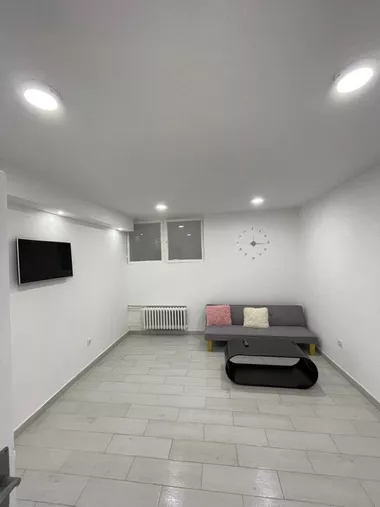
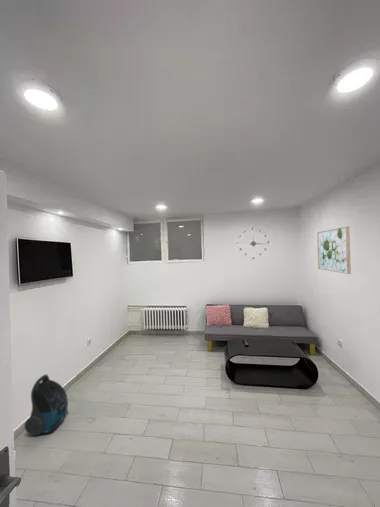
+ vacuum cleaner [24,374,69,437]
+ wall art [316,225,352,275]
